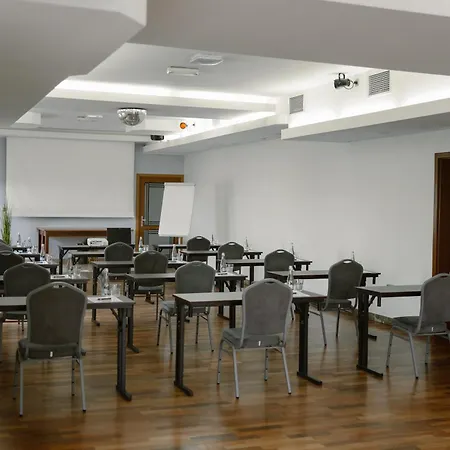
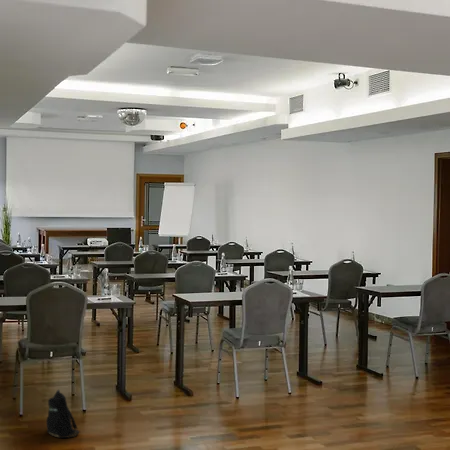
+ backpack [45,389,80,439]
